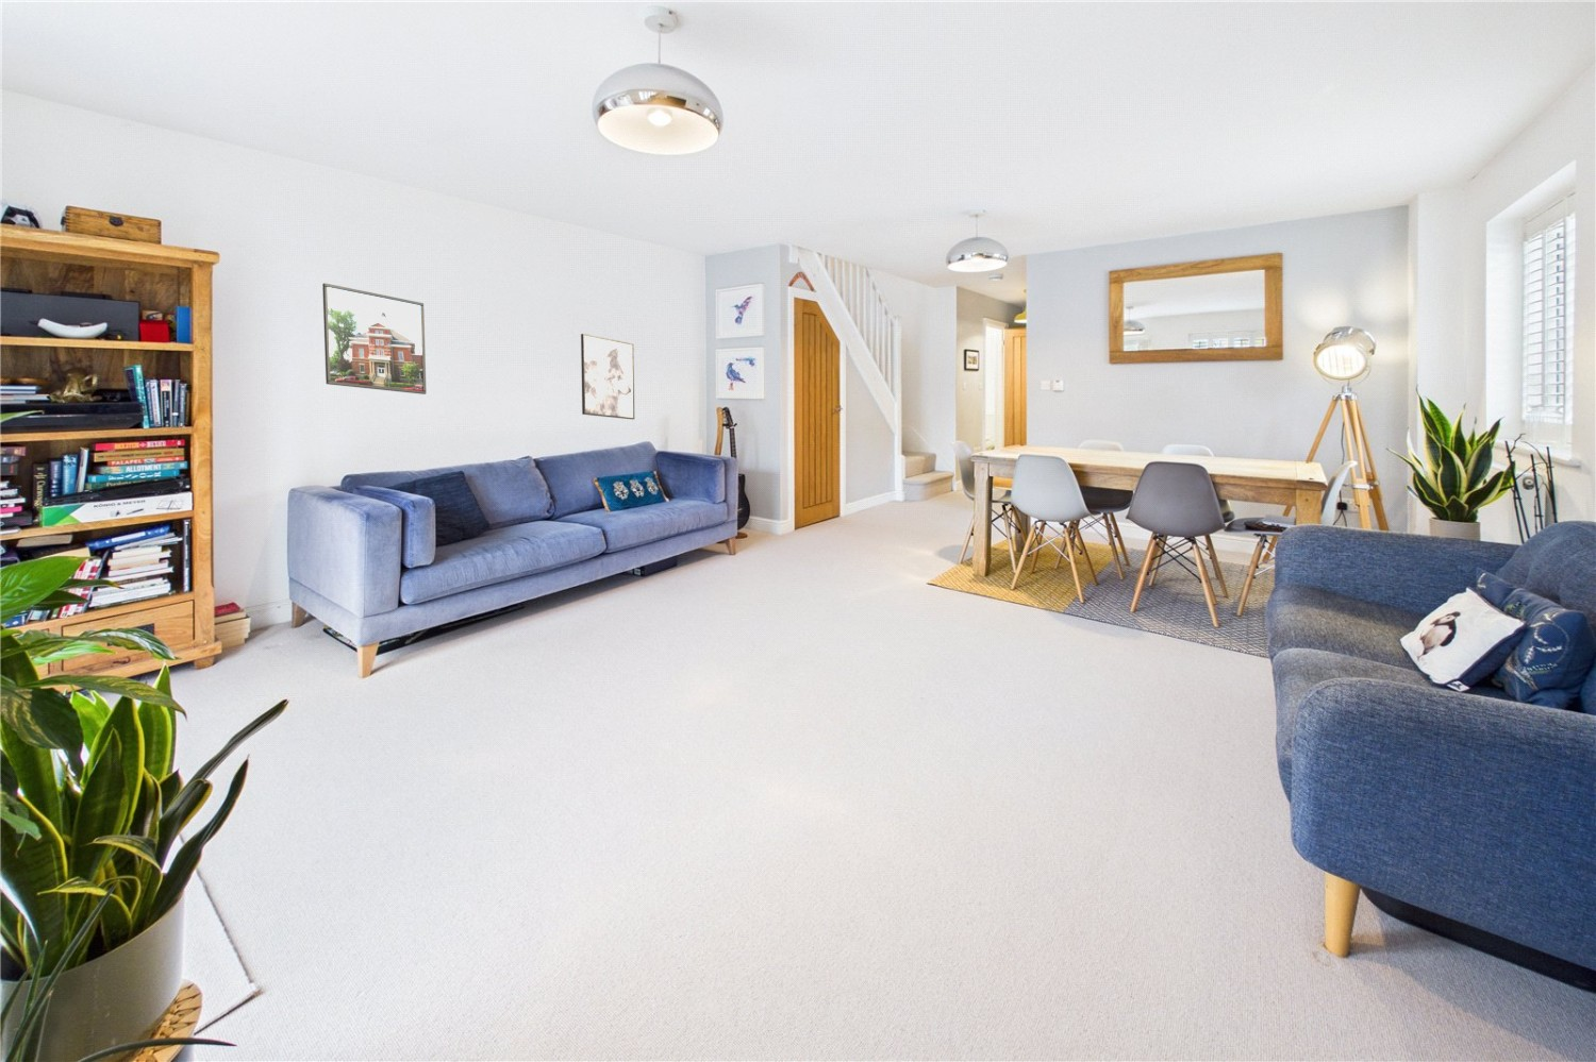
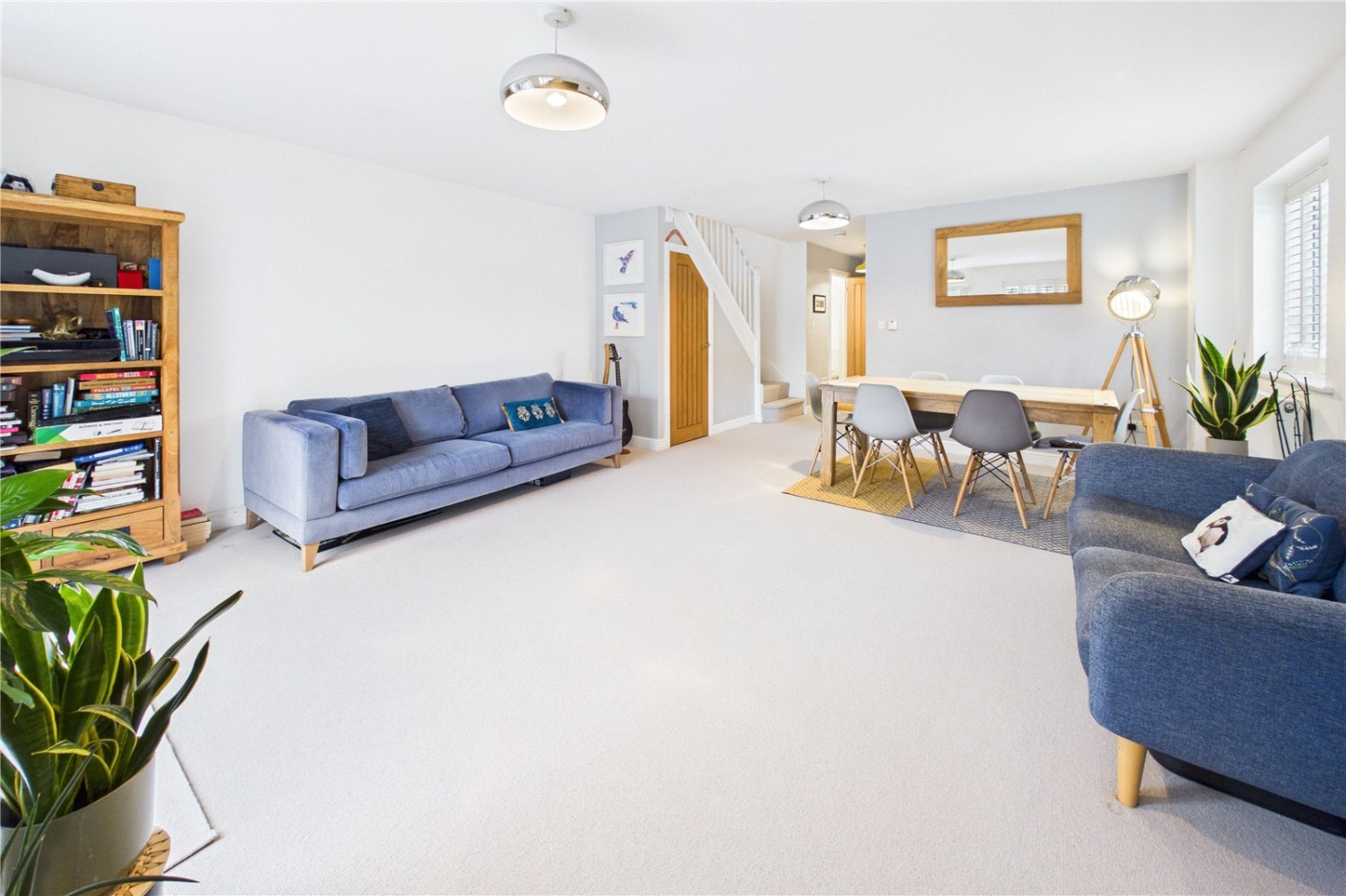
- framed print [321,283,428,396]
- wall art [580,333,636,420]
